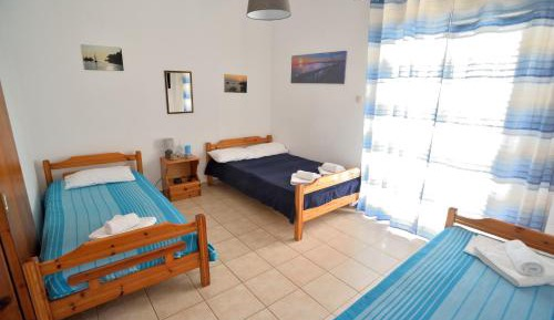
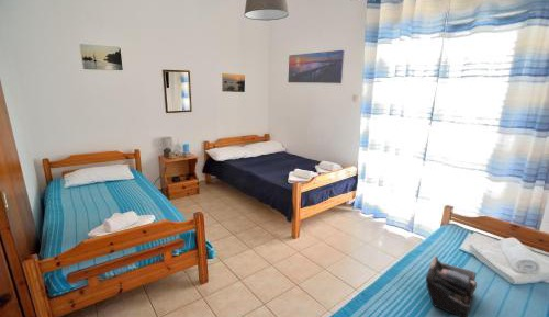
+ tote bag [425,254,478,317]
